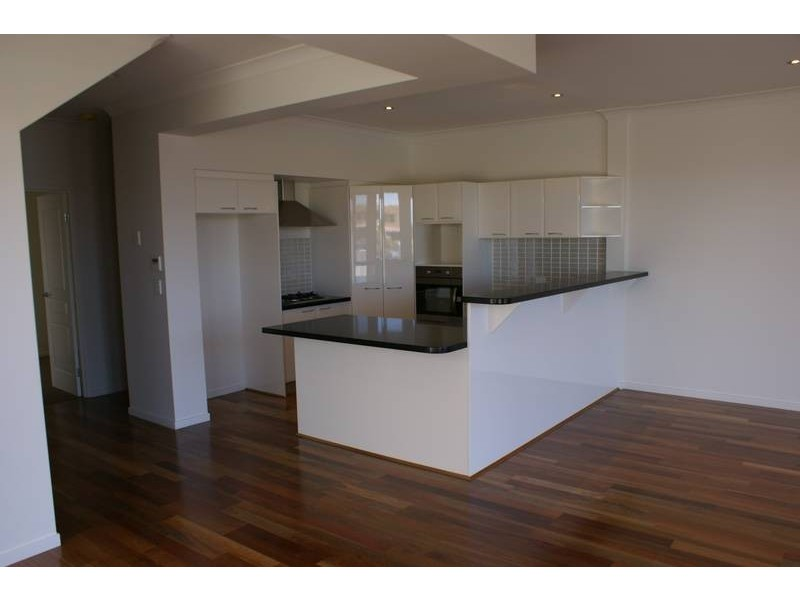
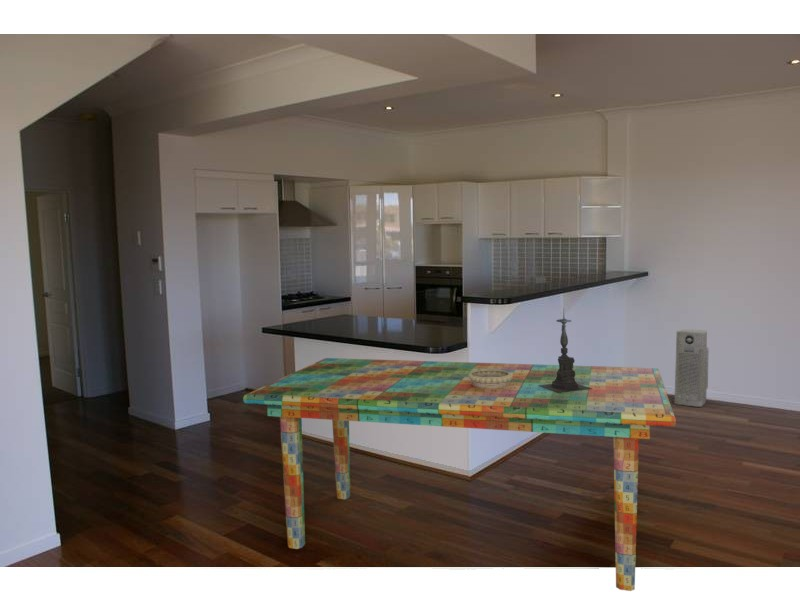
+ decorative bowl [468,370,513,388]
+ candle holder [537,309,593,393]
+ dining table [242,357,677,592]
+ air purifier [673,329,710,408]
